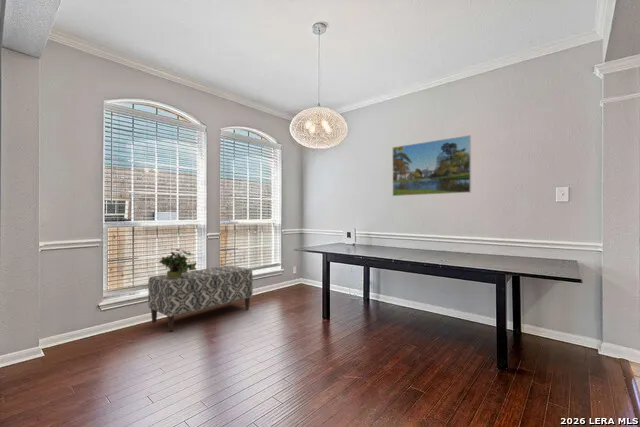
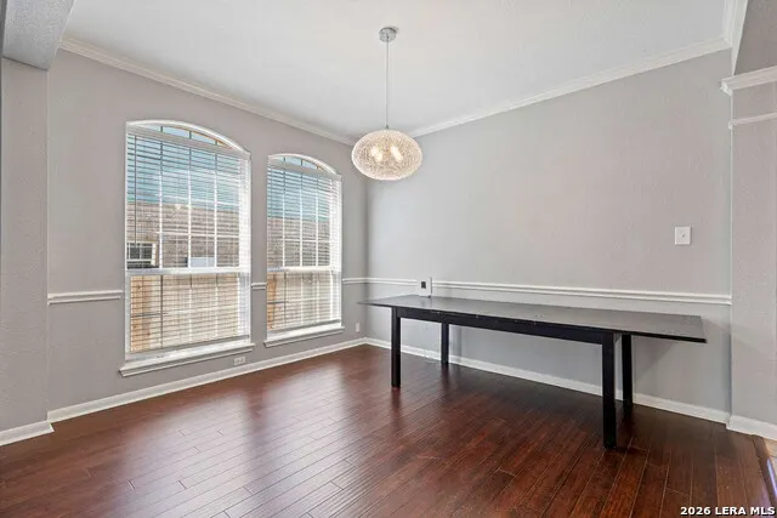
- bench [147,265,254,332]
- potted plant [159,247,198,278]
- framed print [392,134,472,197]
